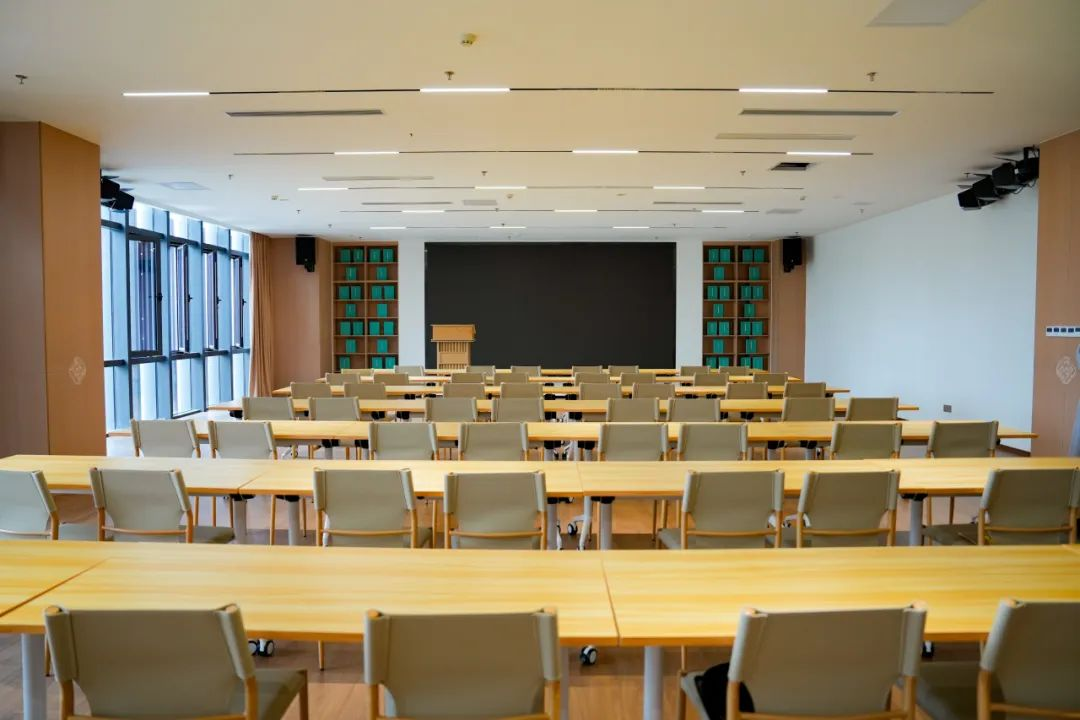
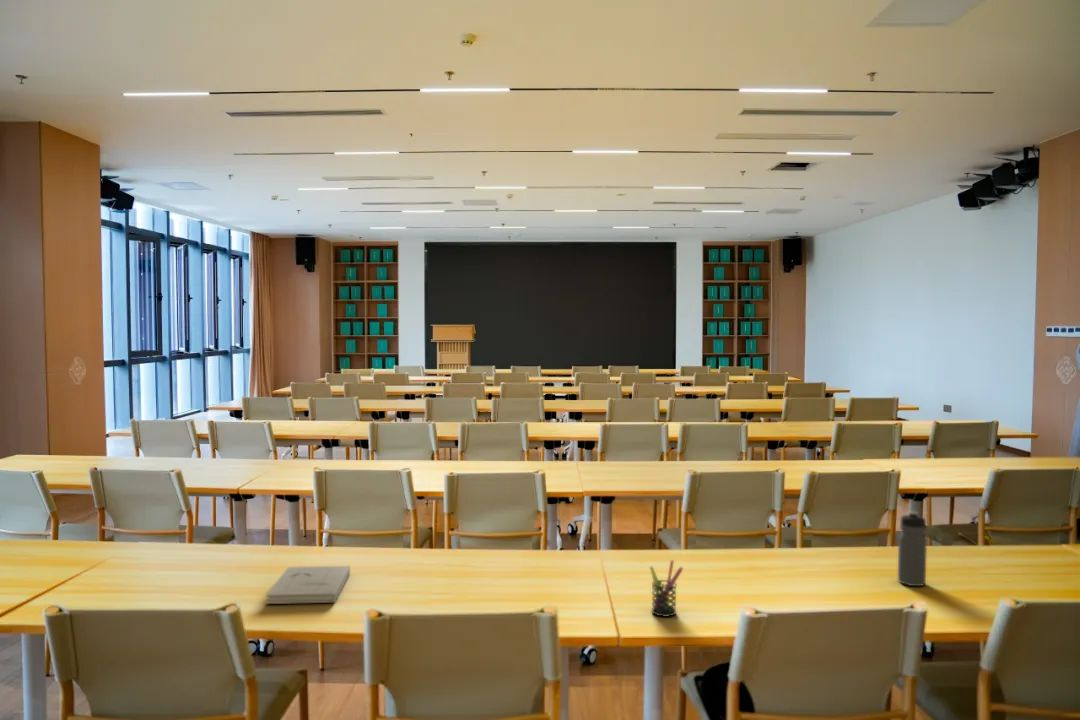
+ book [265,565,351,605]
+ pen holder [649,559,684,618]
+ water bottle [897,510,928,587]
